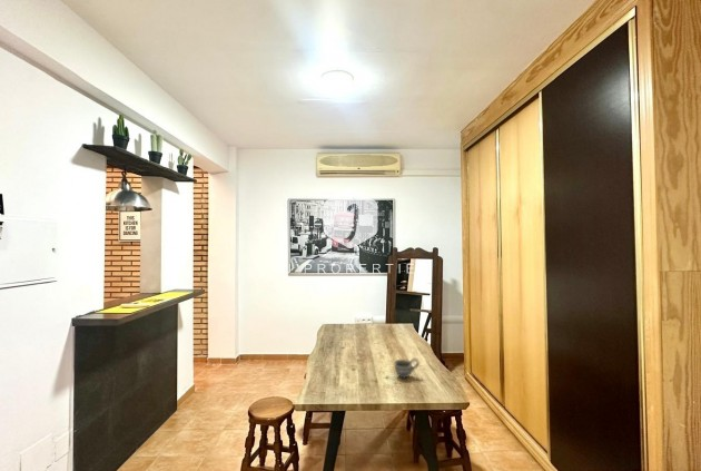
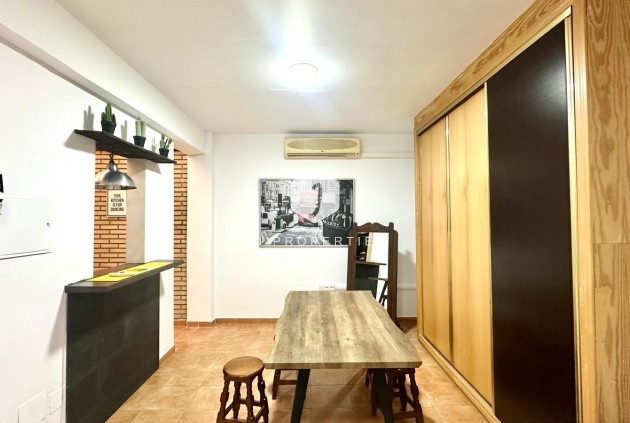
- cup [393,356,421,379]
